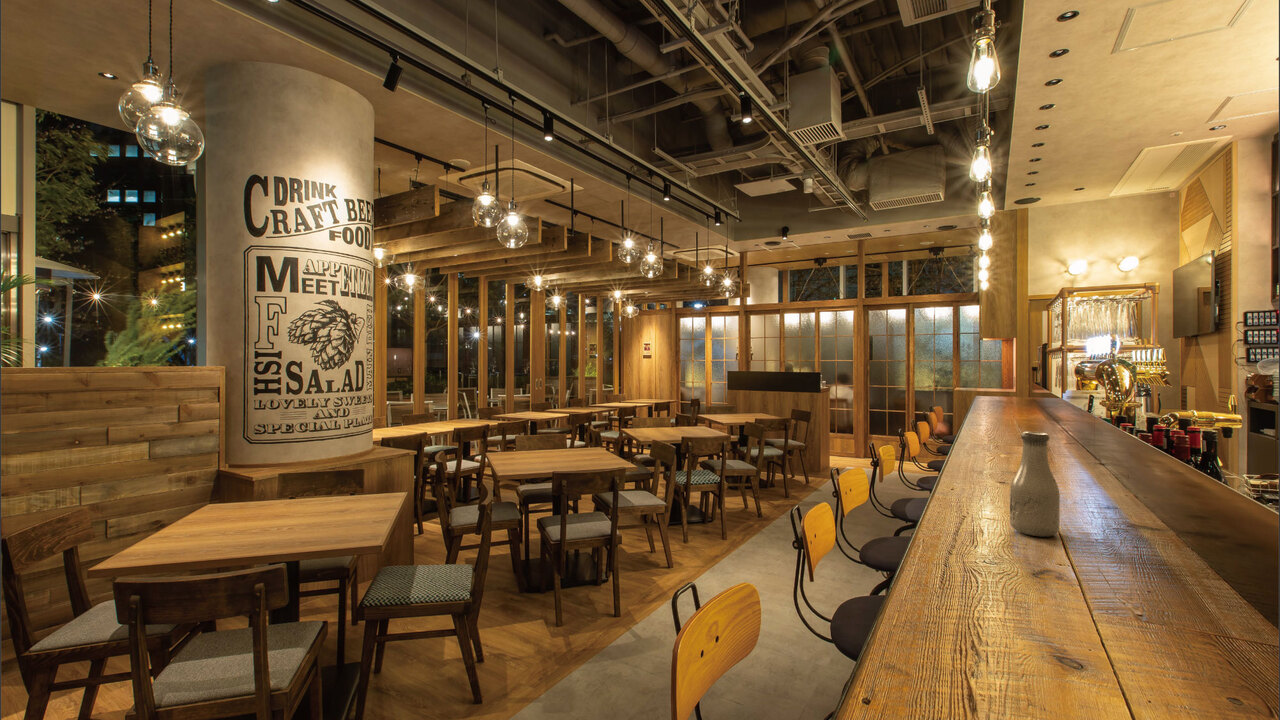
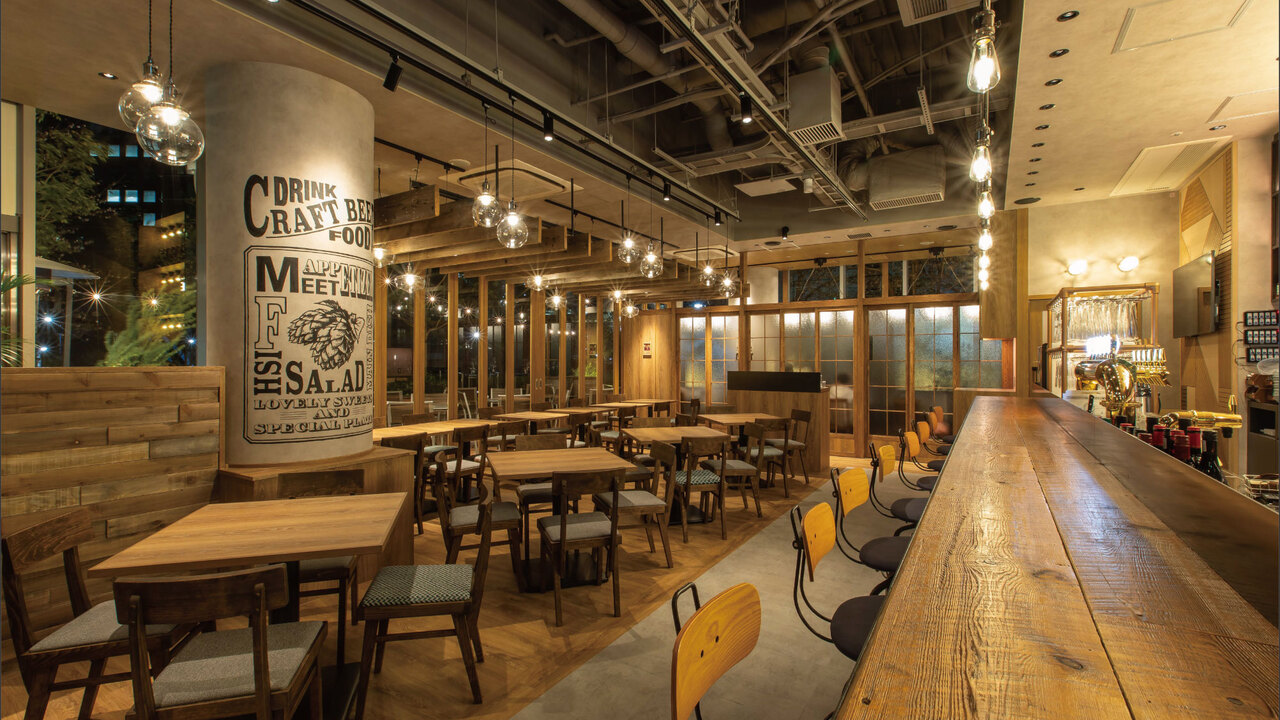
- bottle [1009,431,1061,538]
